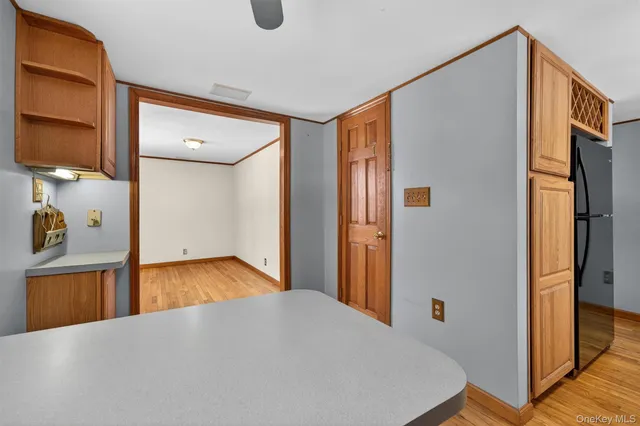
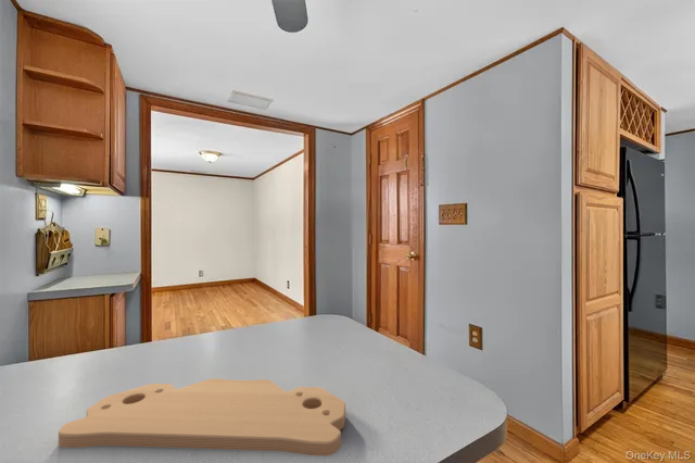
+ cutting board [58,377,346,456]
